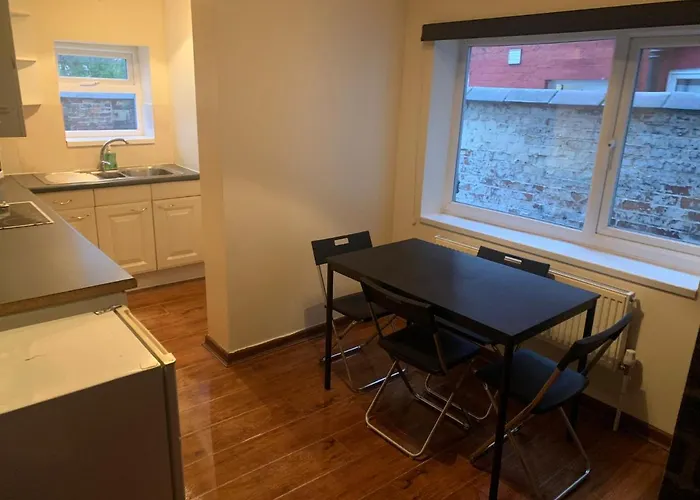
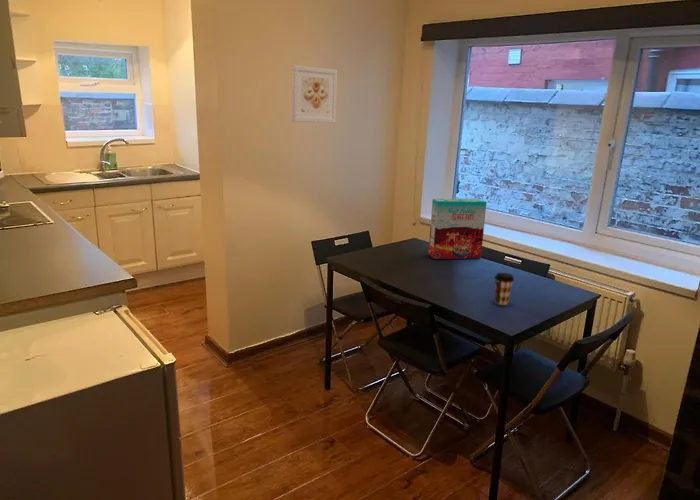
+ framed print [291,64,338,124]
+ coffee cup [494,272,515,306]
+ cereal box [428,198,487,260]
